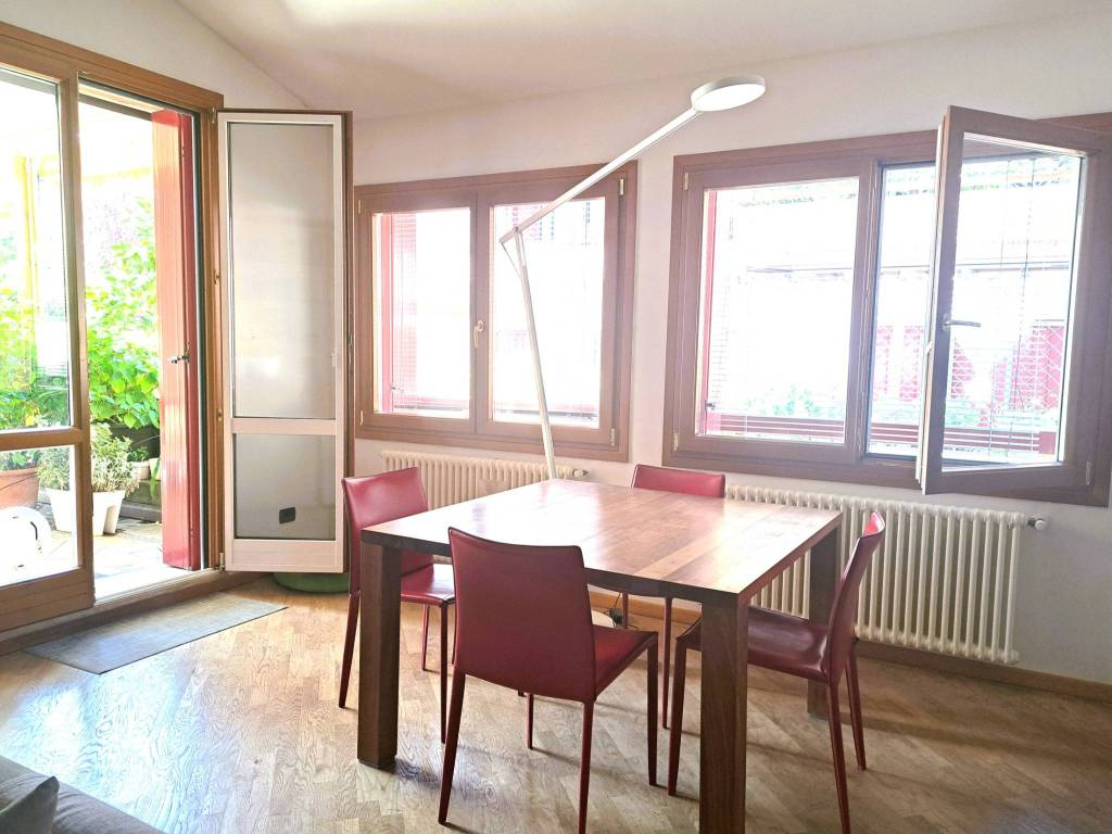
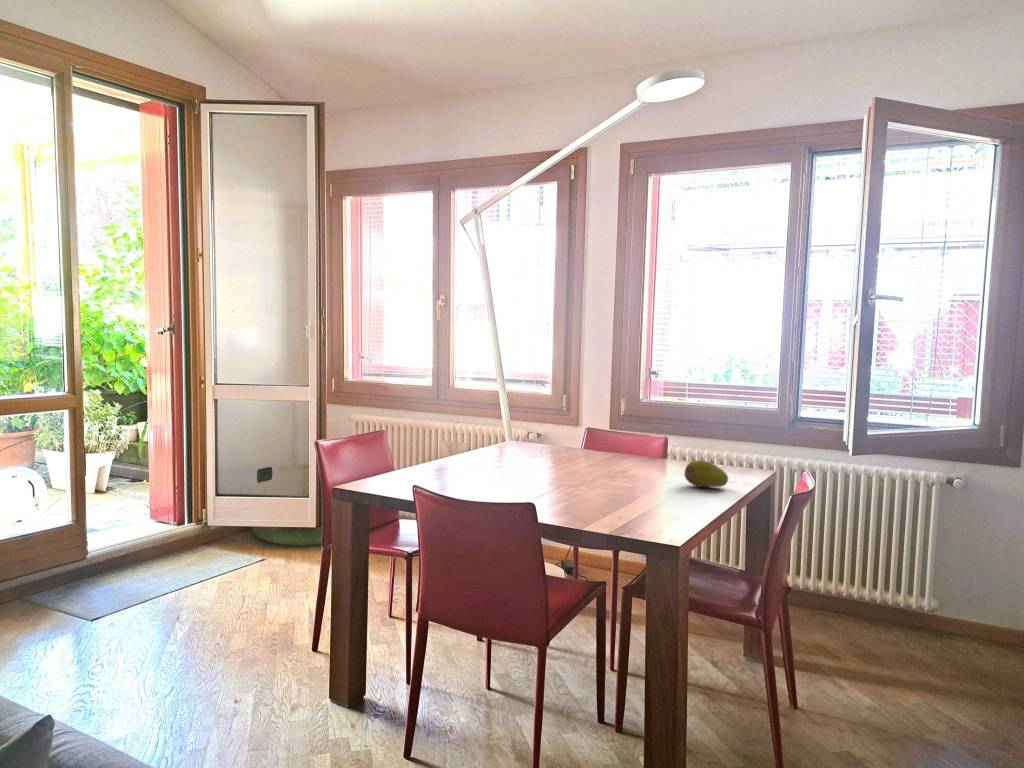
+ fruit [683,459,729,488]
